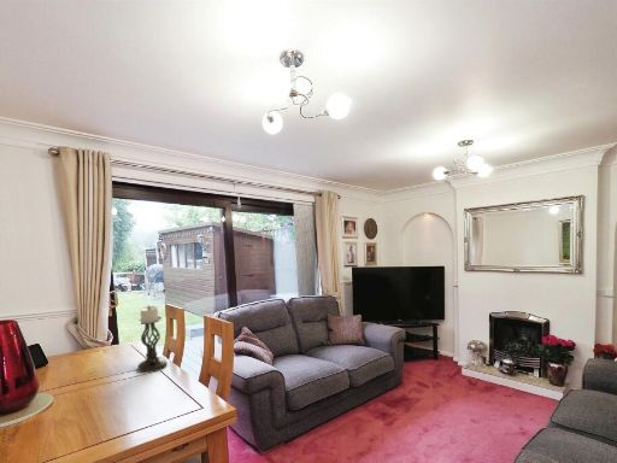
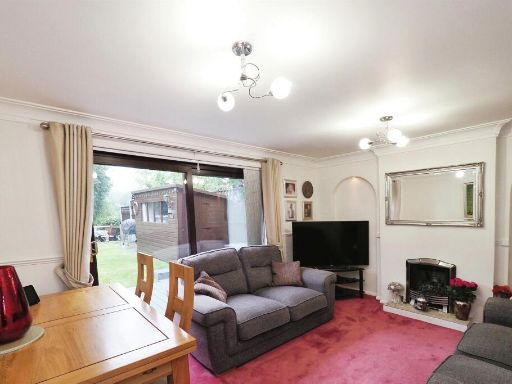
- candle holder [136,304,168,374]
